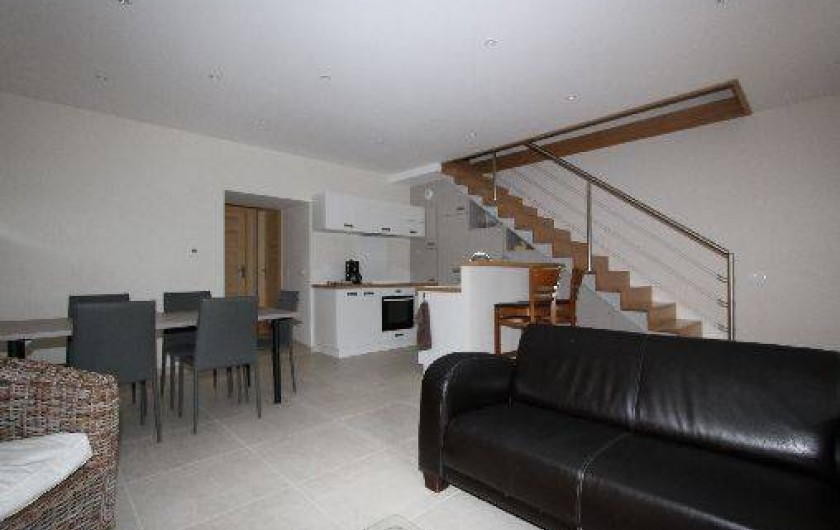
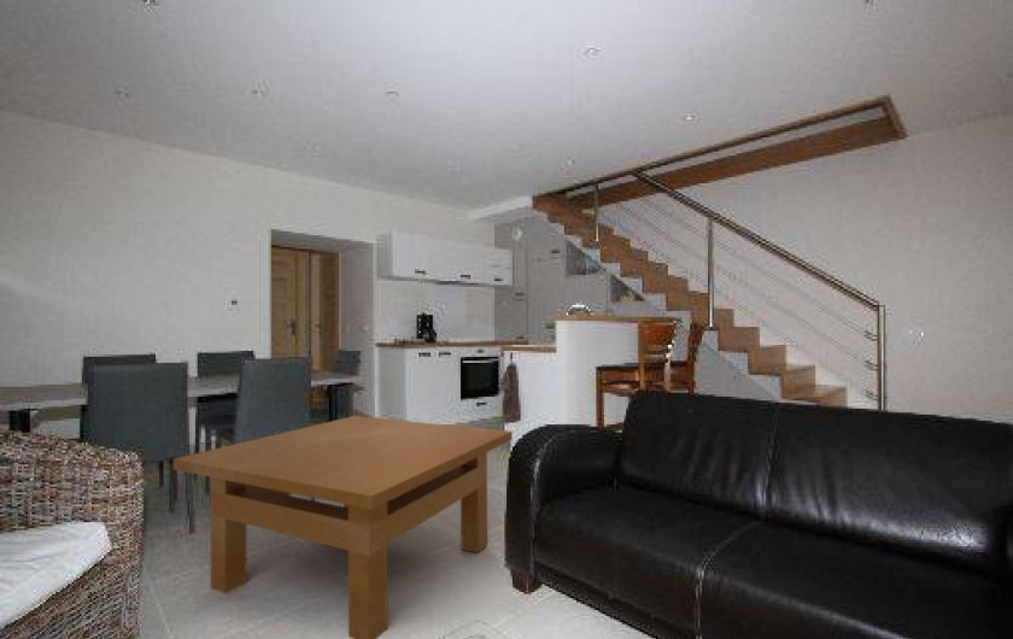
+ table [172,415,514,639]
